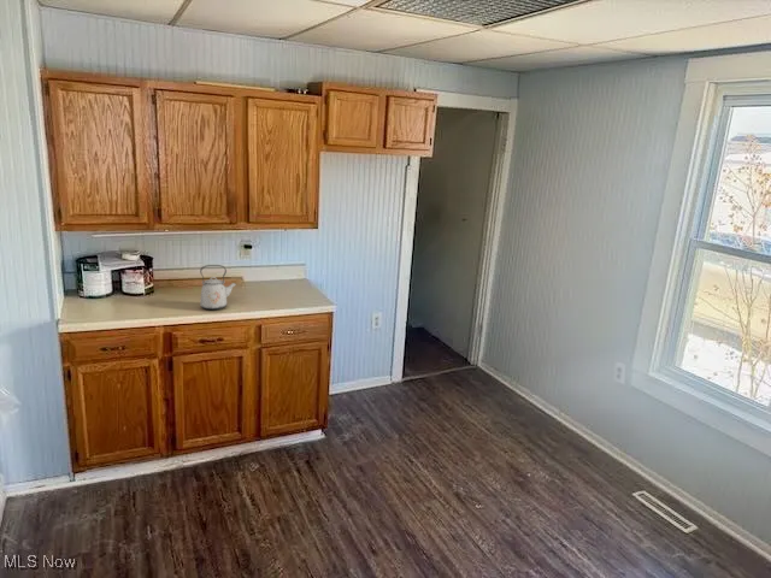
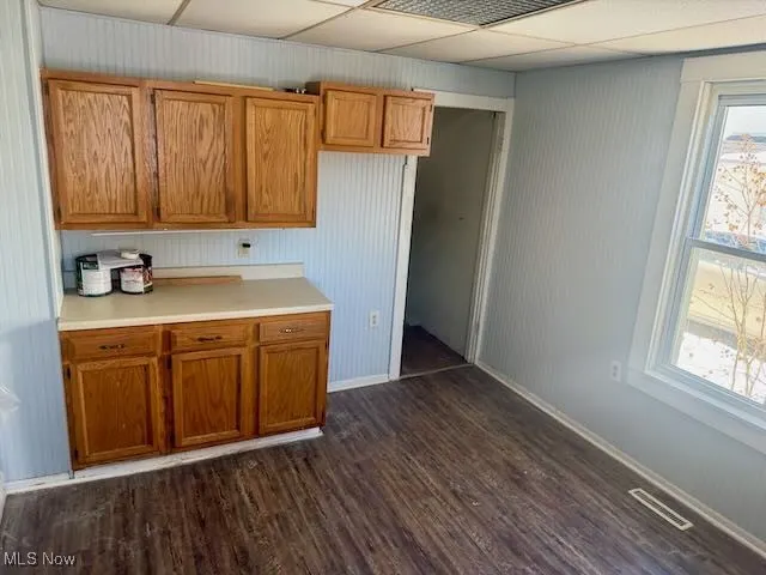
- kettle [199,264,237,311]
